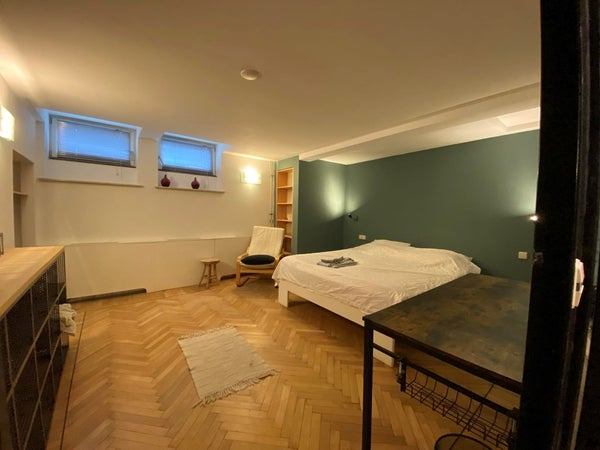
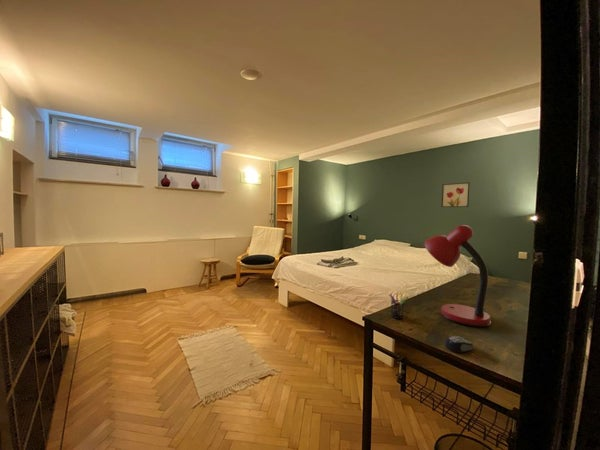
+ wall art [440,181,471,208]
+ pen holder [388,291,409,320]
+ desk lamp [423,224,492,328]
+ computer mouse [444,335,474,354]
